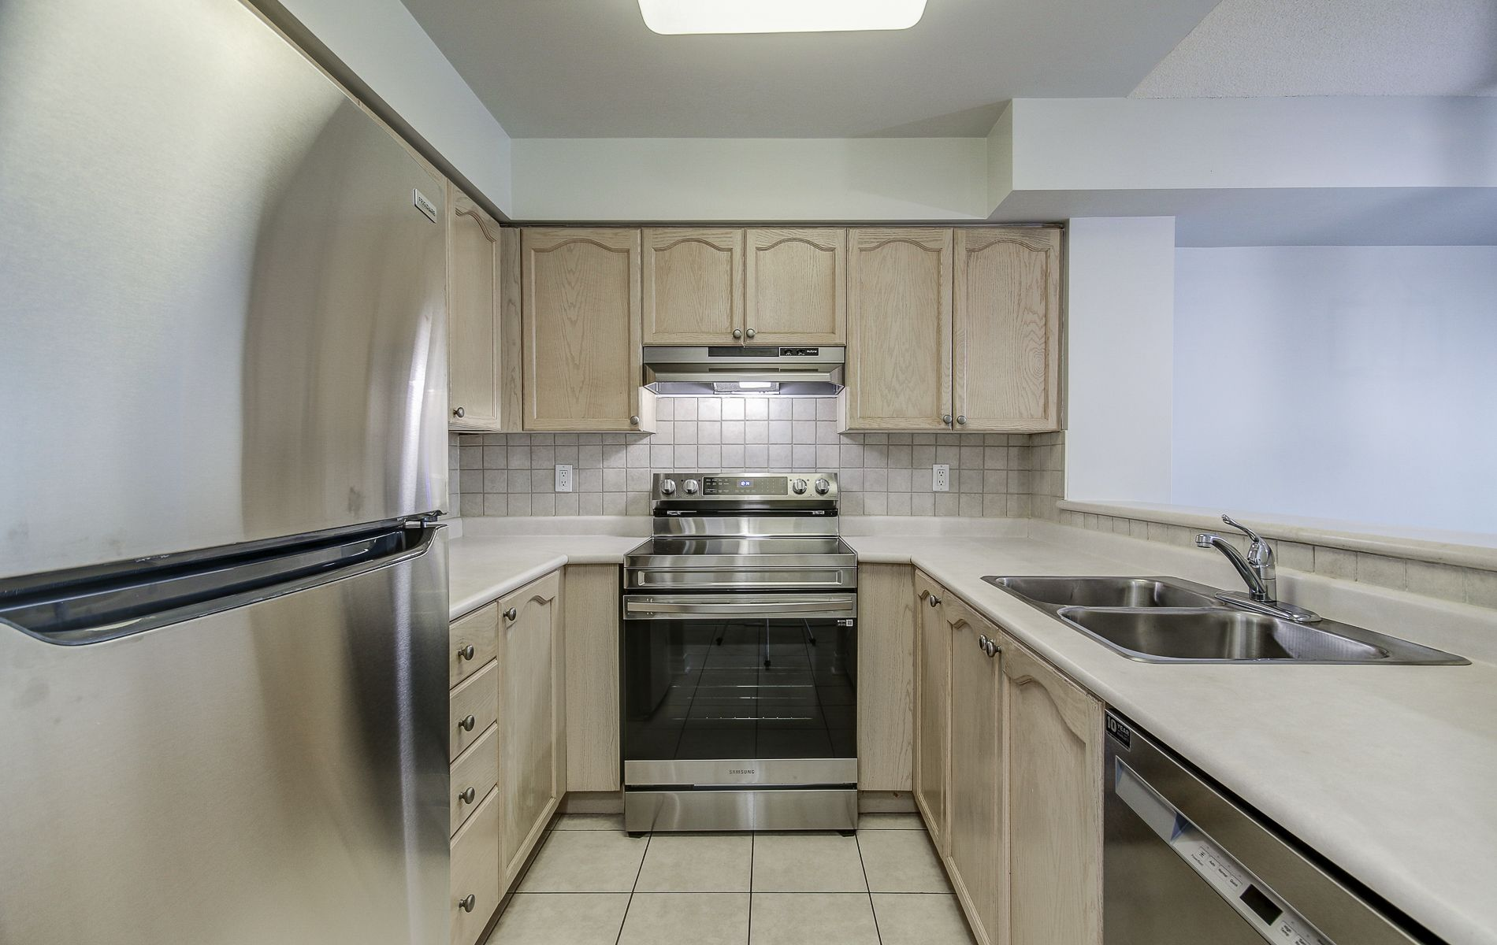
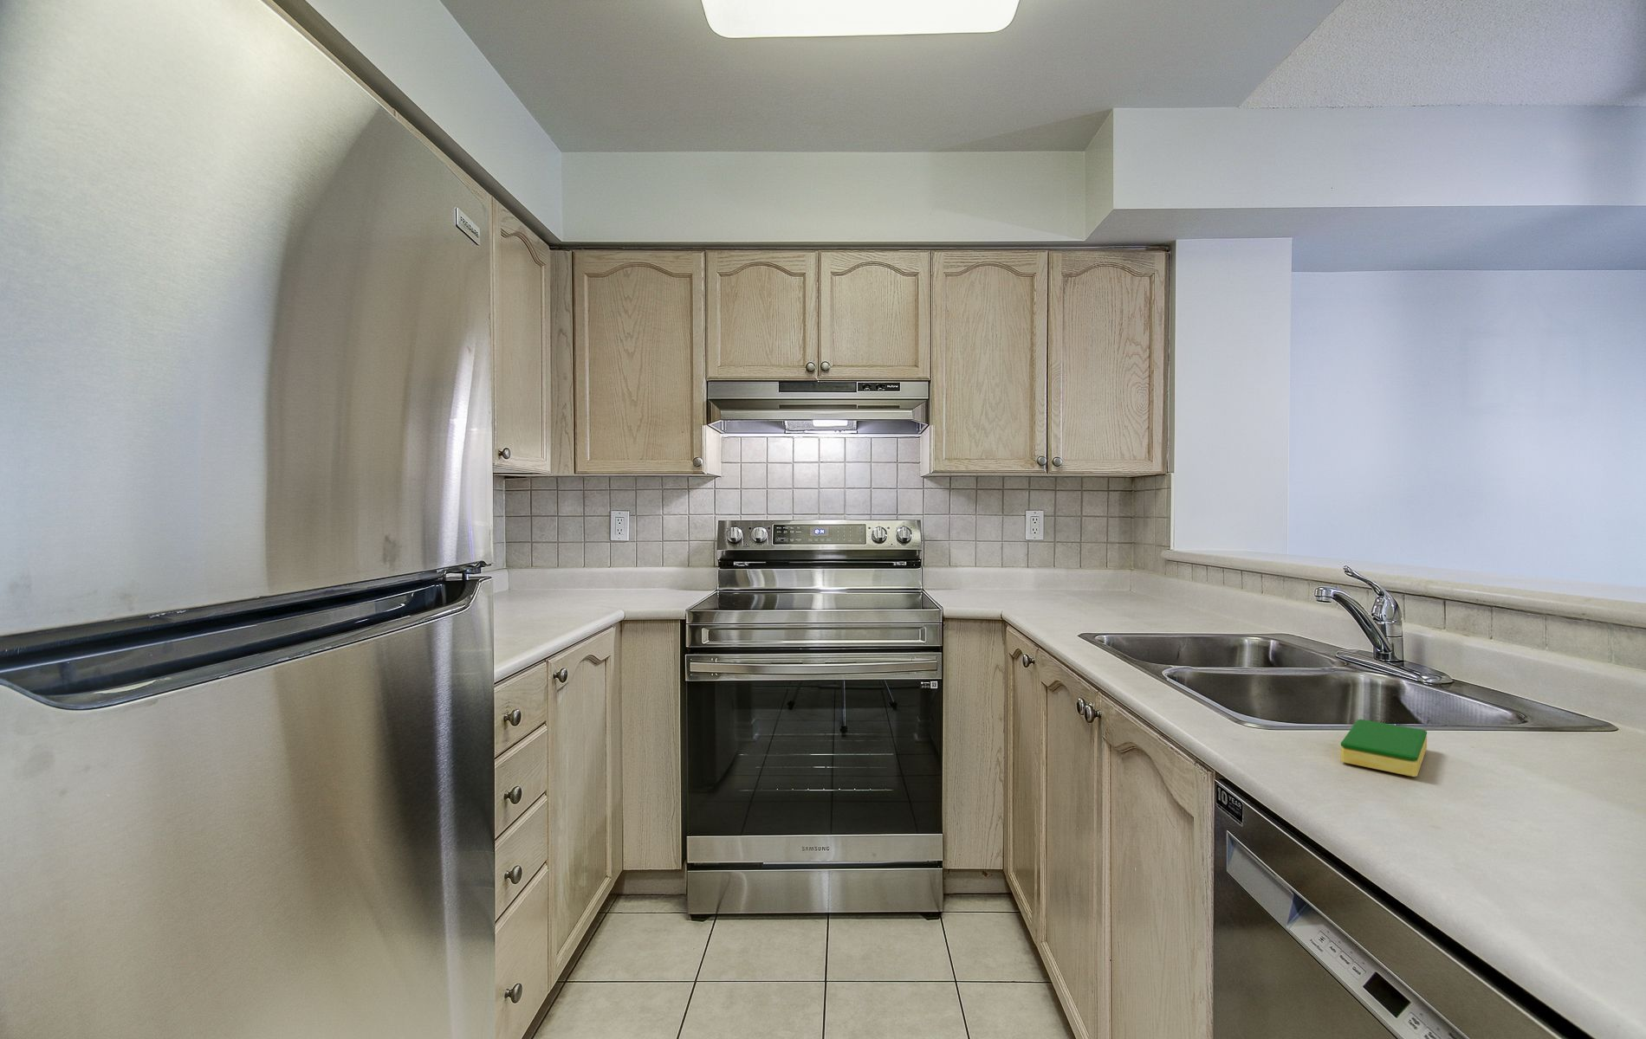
+ dish sponge [1341,718,1428,778]
